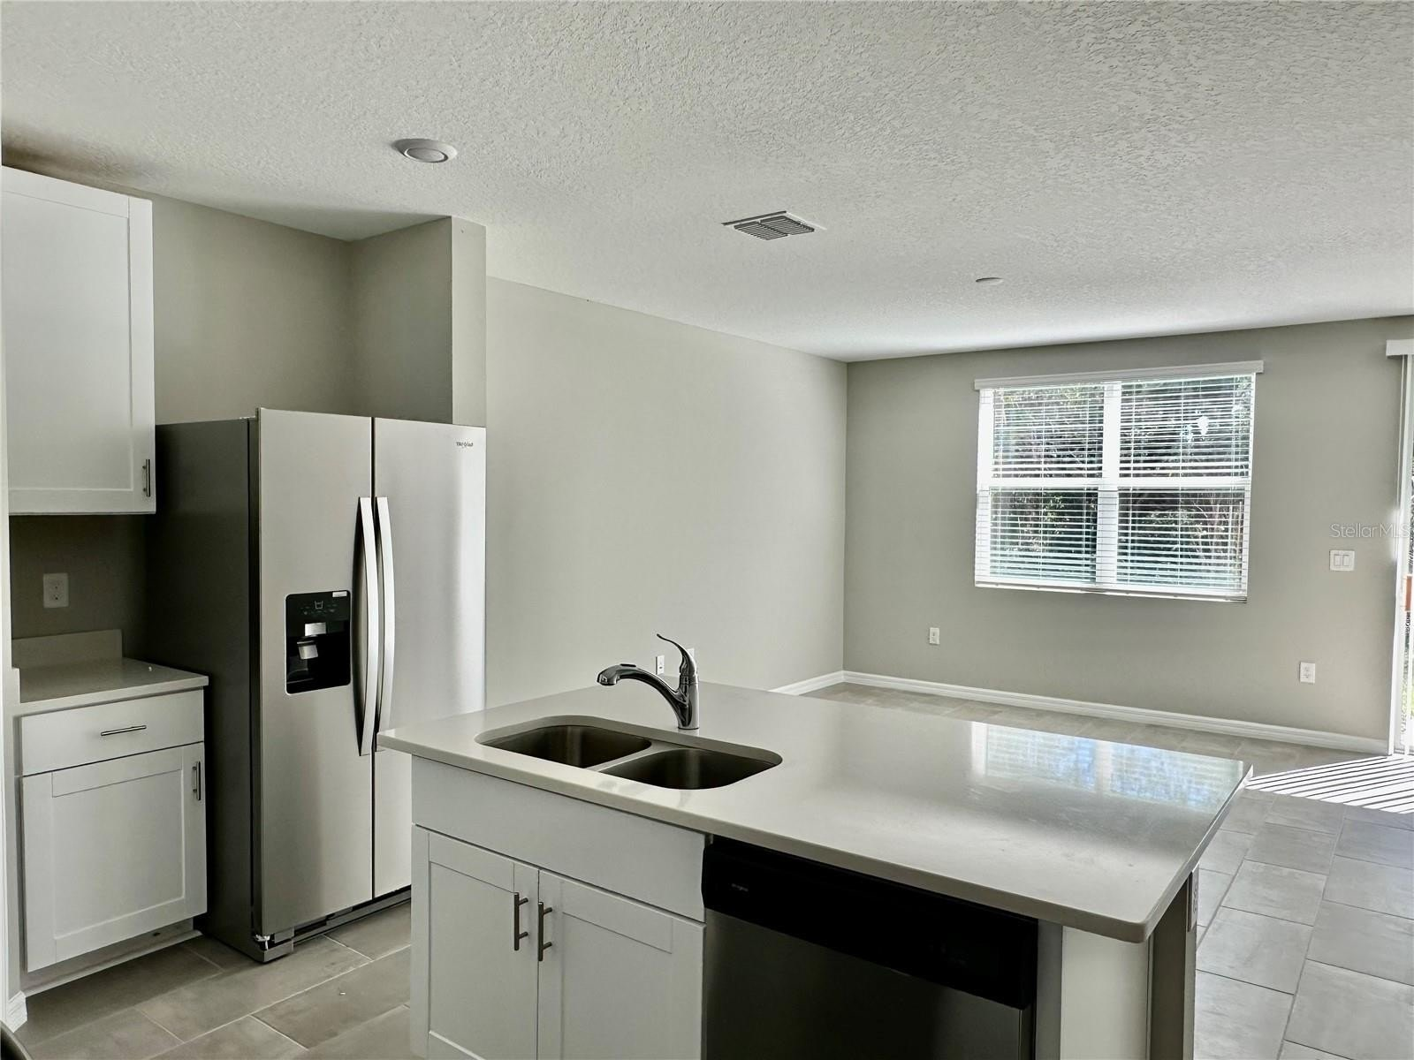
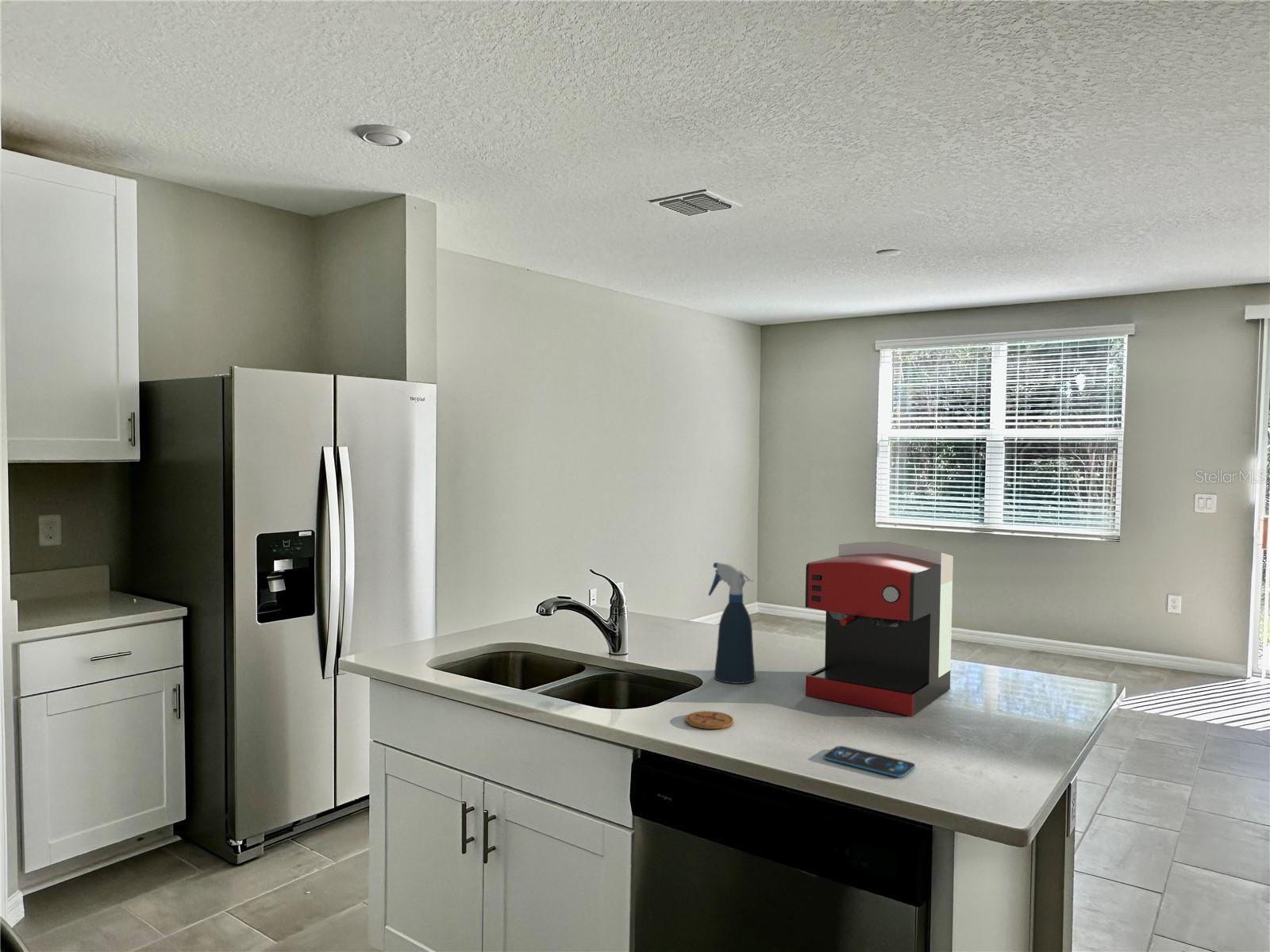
+ spray bottle [707,562,756,685]
+ coffee maker [805,541,954,716]
+ smartphone [823,745,916,778]
+ coaster [684,710,734,730]
